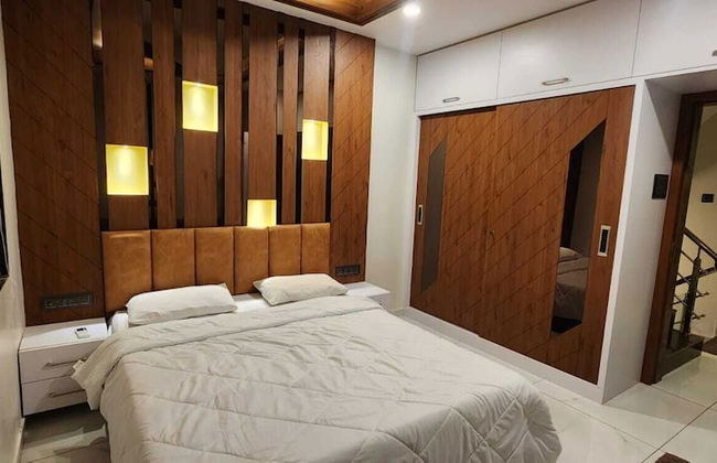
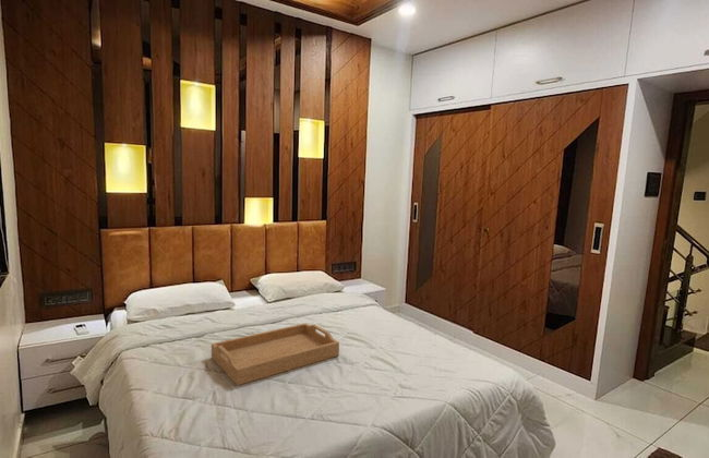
+ serving tray [211,322,340,387]
